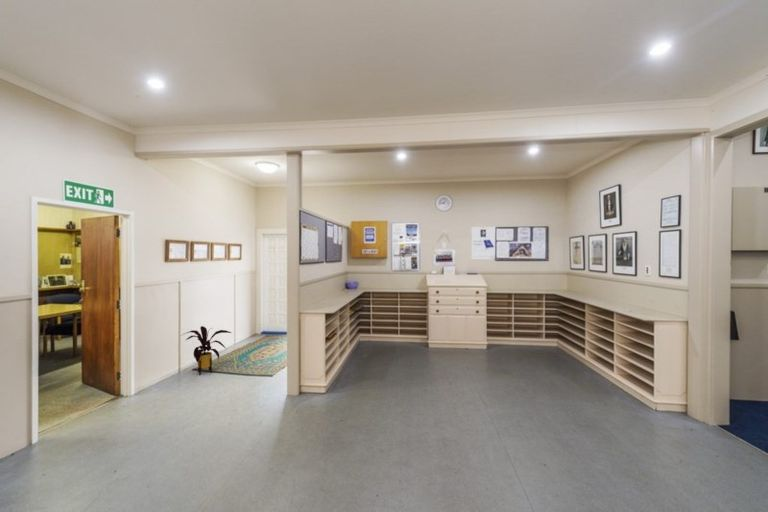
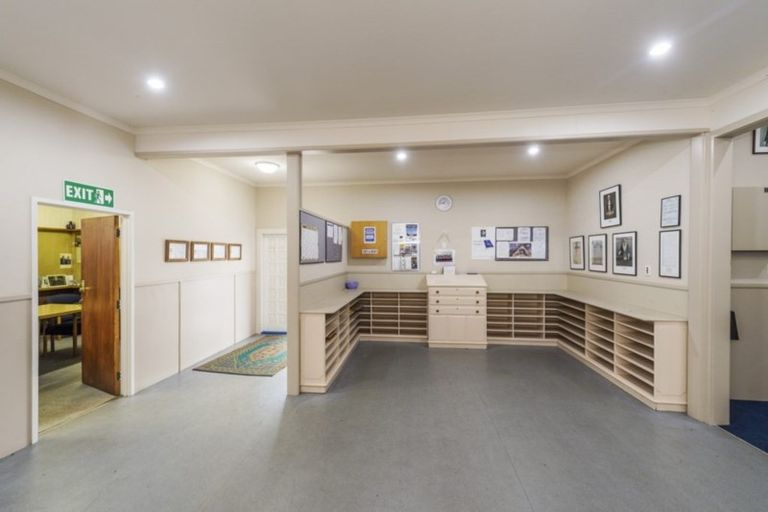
- house plant [180,325,232,376]
